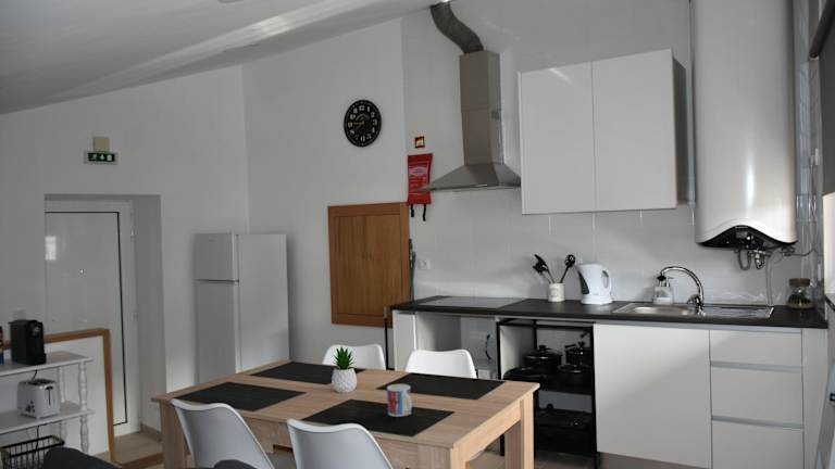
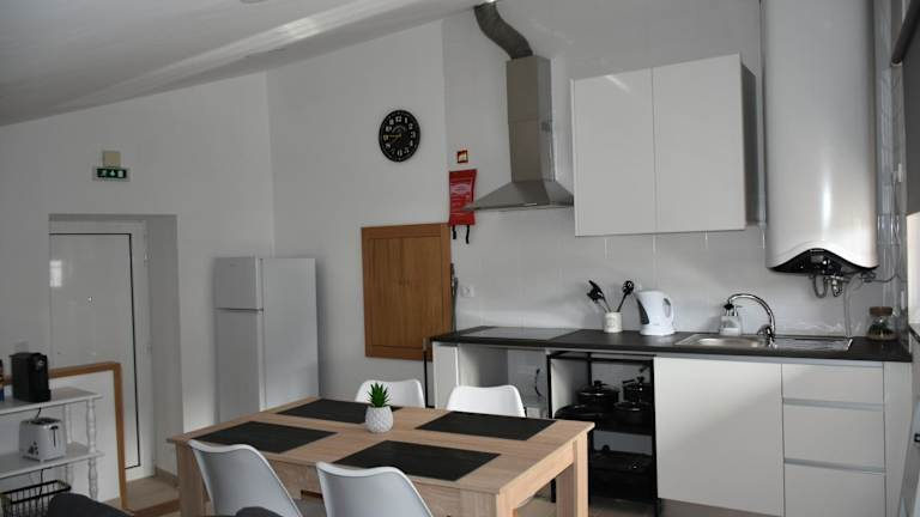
- mug [386,383,413,418]
